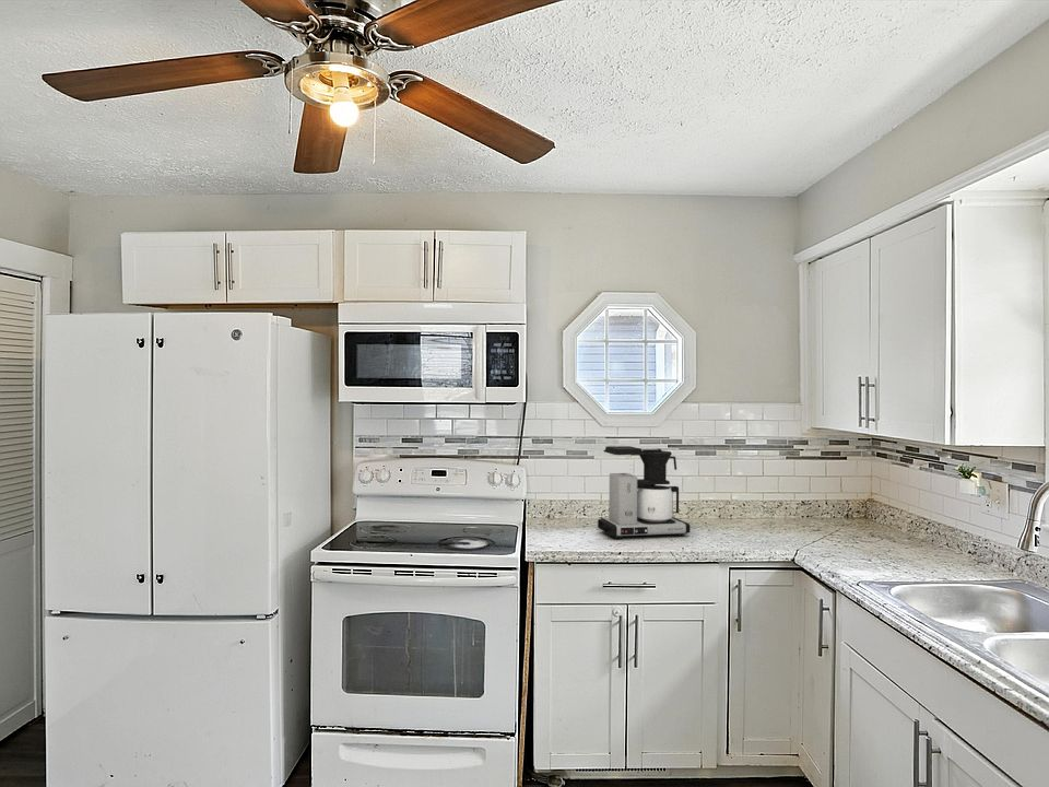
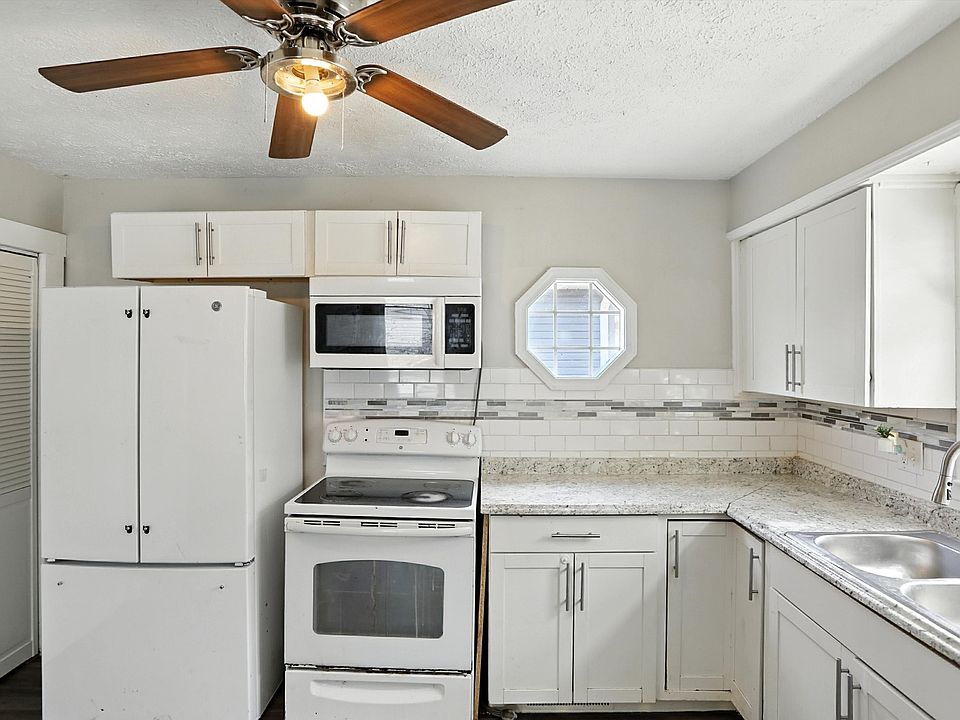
- coffee maker [597,445,692,540]
